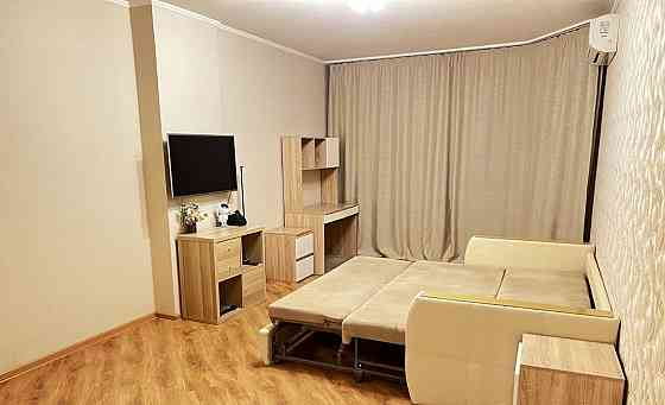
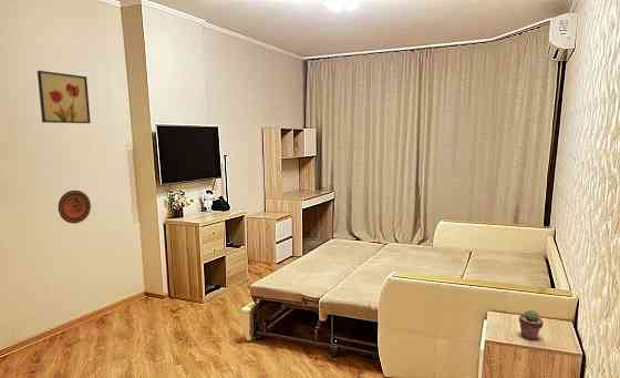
+ potted succulent [518,309,545,341]
+ wall art [37,70,92,124]
+ decorative plate [58,190,92,225]
